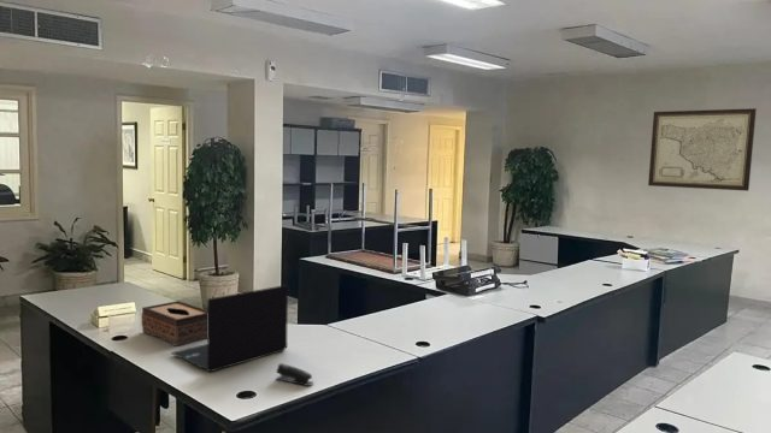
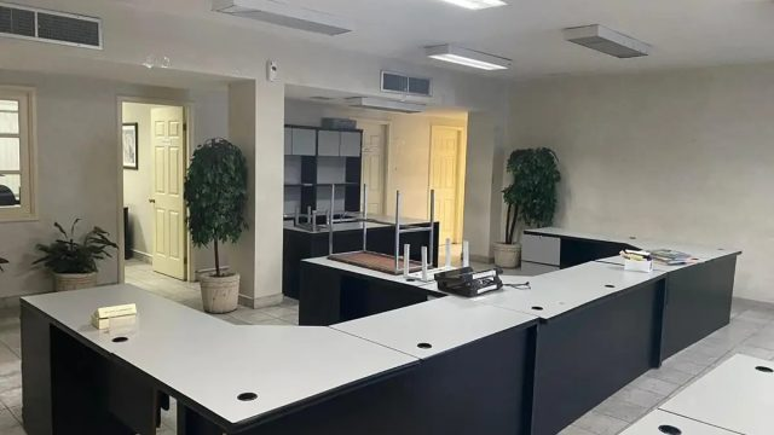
- tissue box [141,299,207,348]
- wall art [647,107,758,192]
- laptop [170,284,289,373]
- stapler [275,362,314,387]
